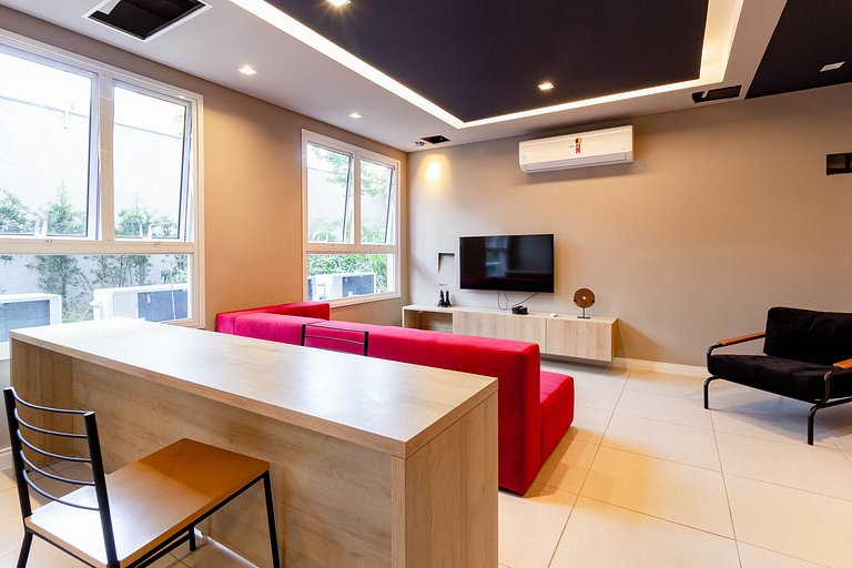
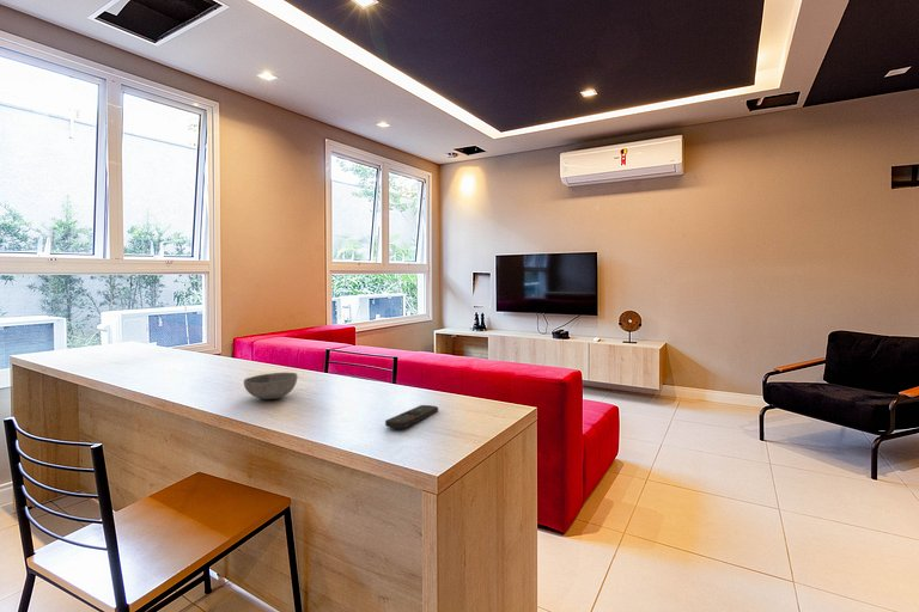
+ remote control [384,404,439,429]
+ bowl [243,372,299,400]
